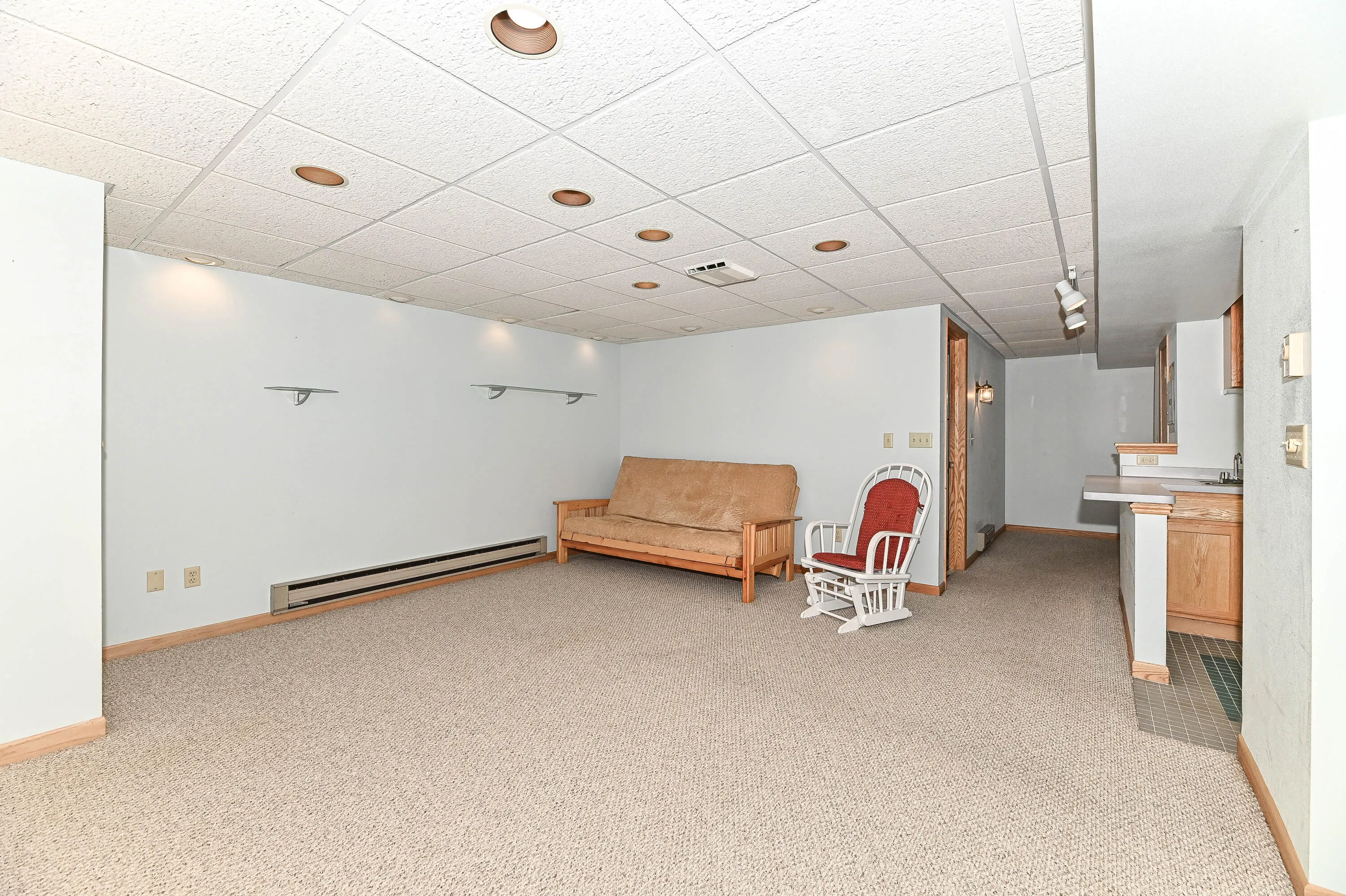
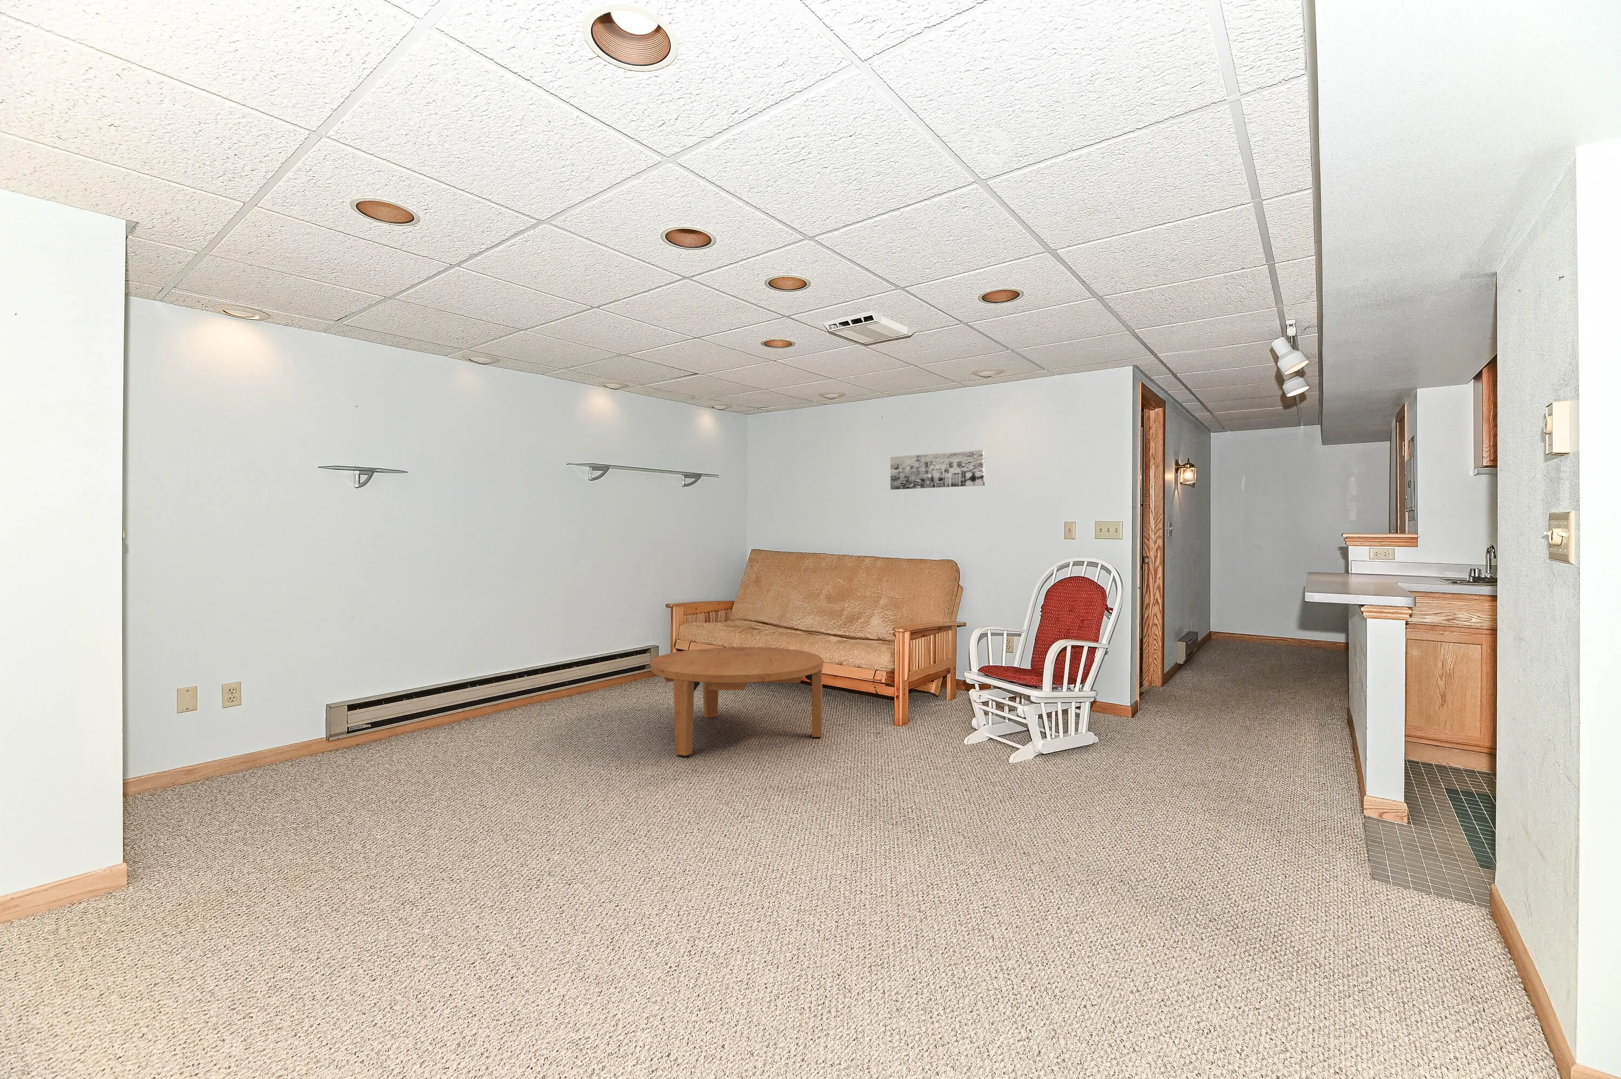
+ coffee table [650,647,824,756]
+ wall art [890,449,985,490]
